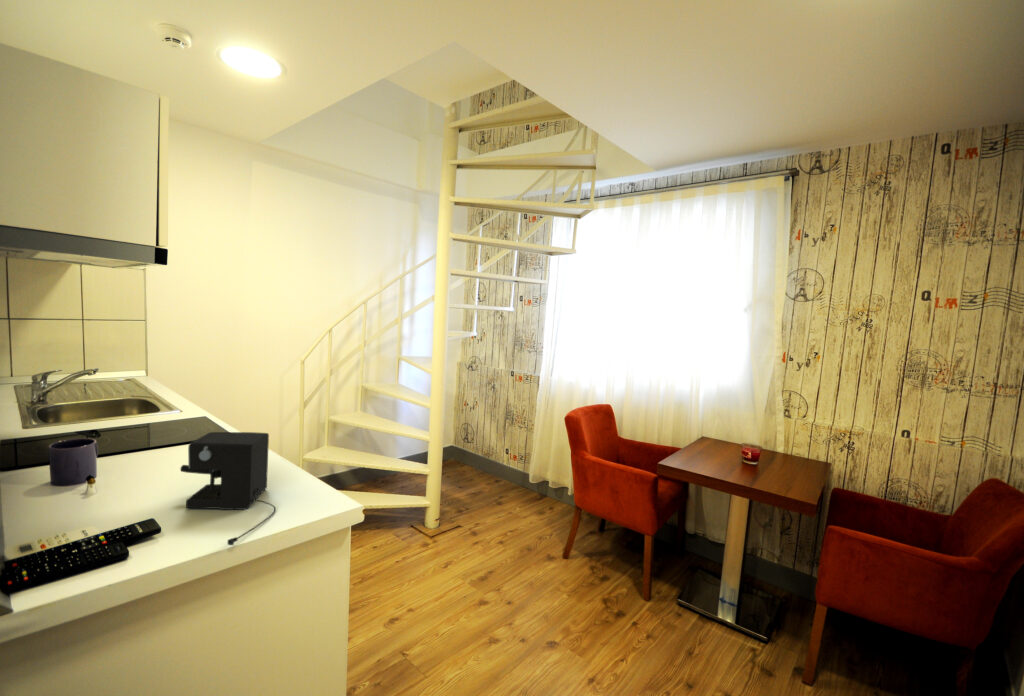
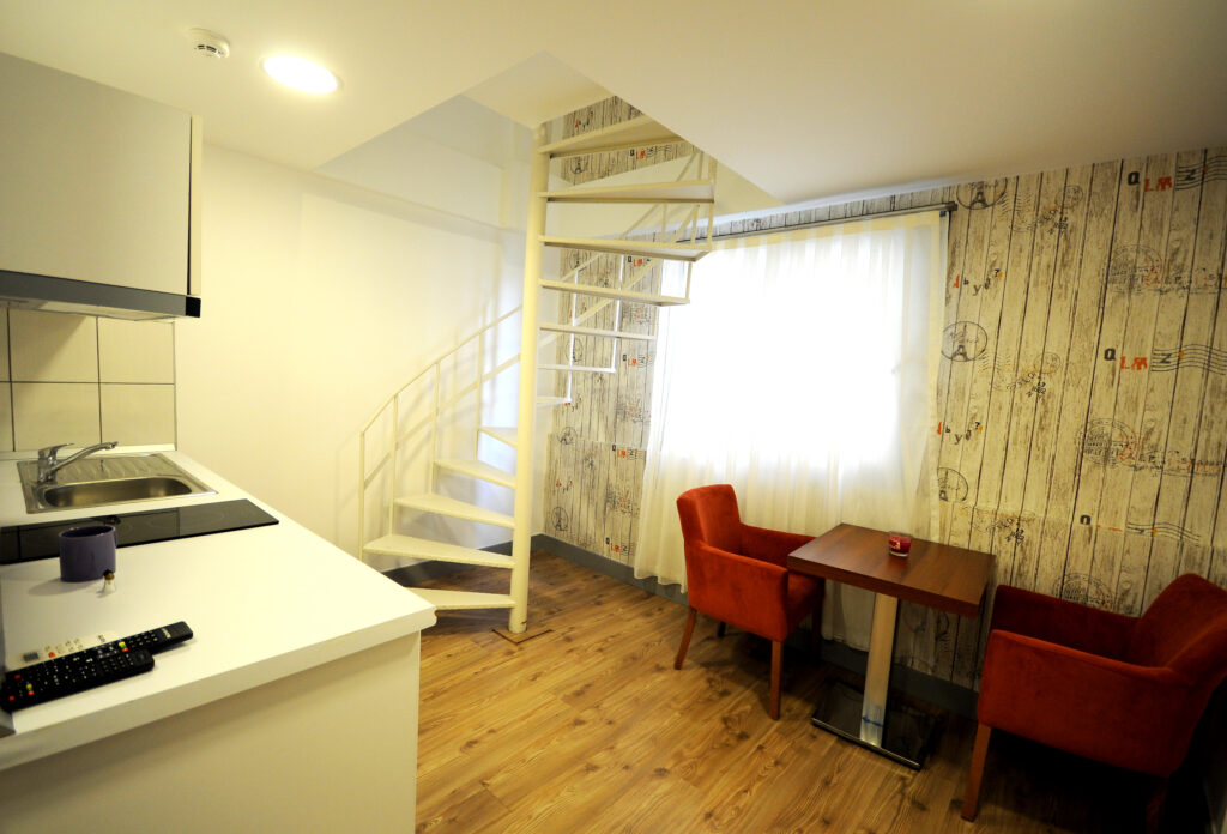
- coffee maker [179,431,277,546]
